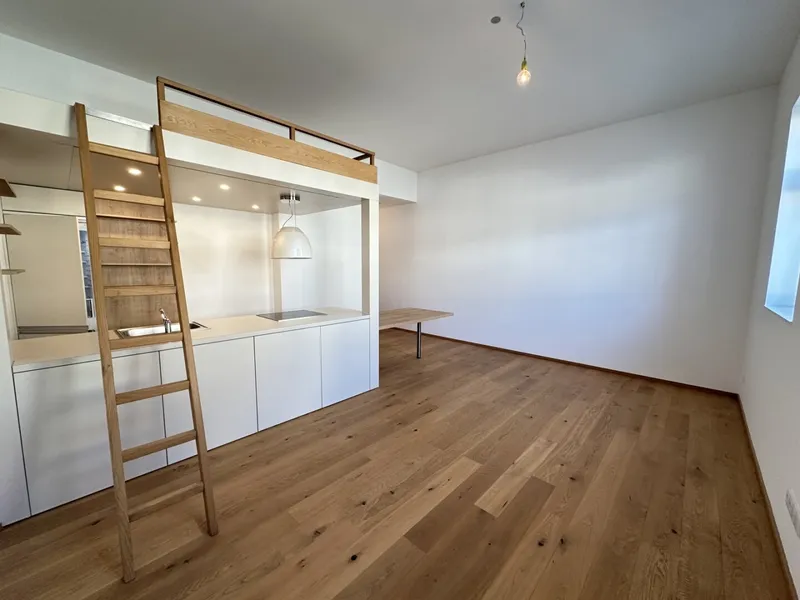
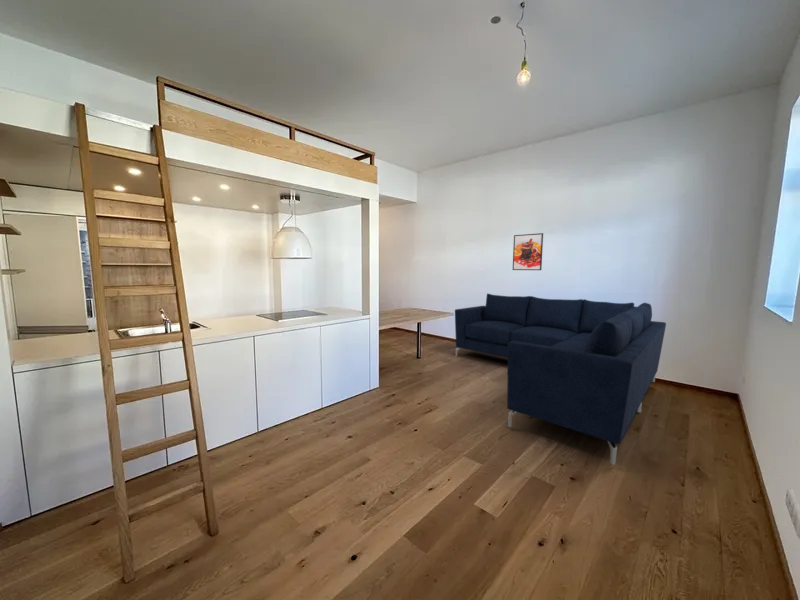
+ sofa [454,292,667,466]
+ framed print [512,232,544,271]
